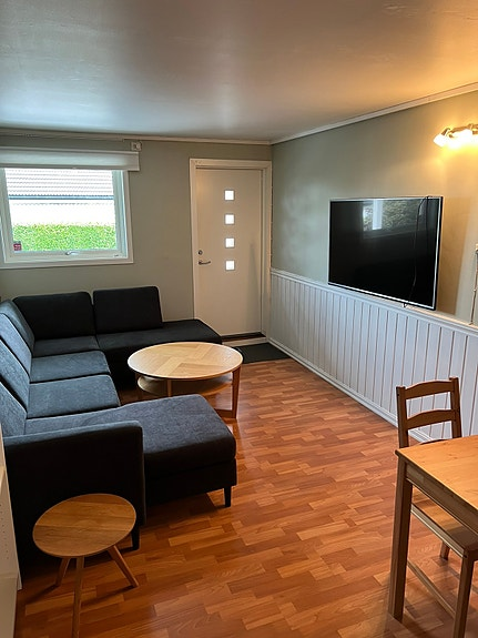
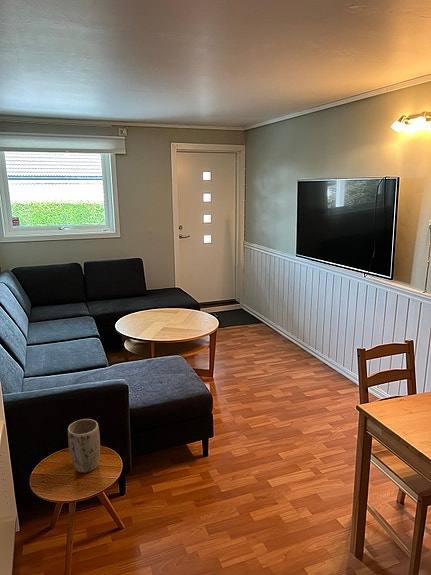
+ plant pot [67,418,101,473]
